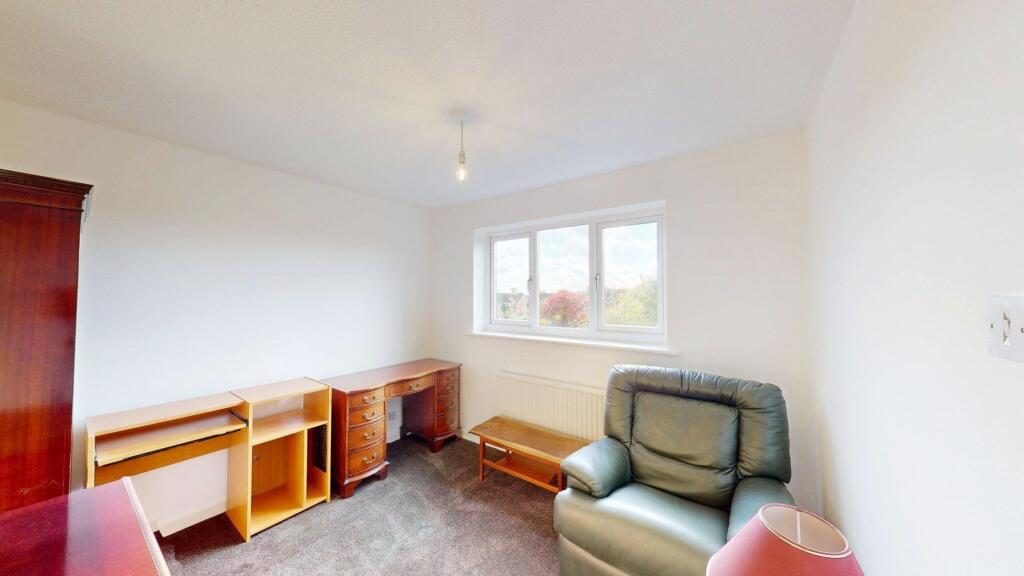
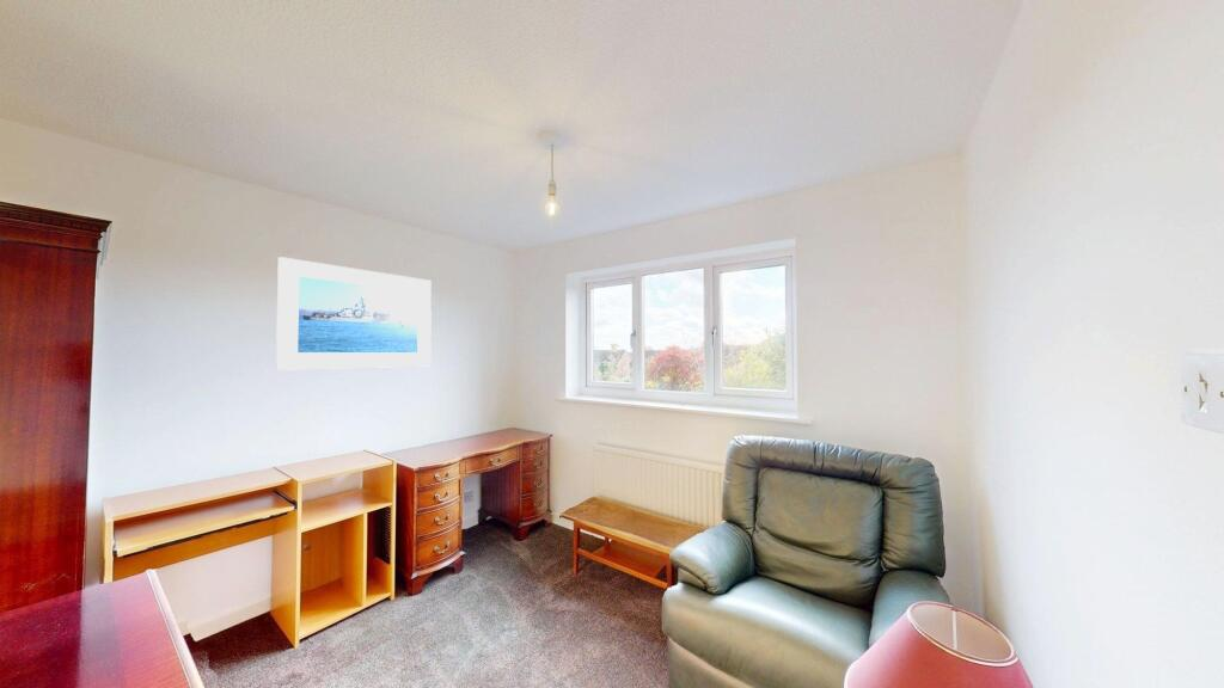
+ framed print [275,256,433,371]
